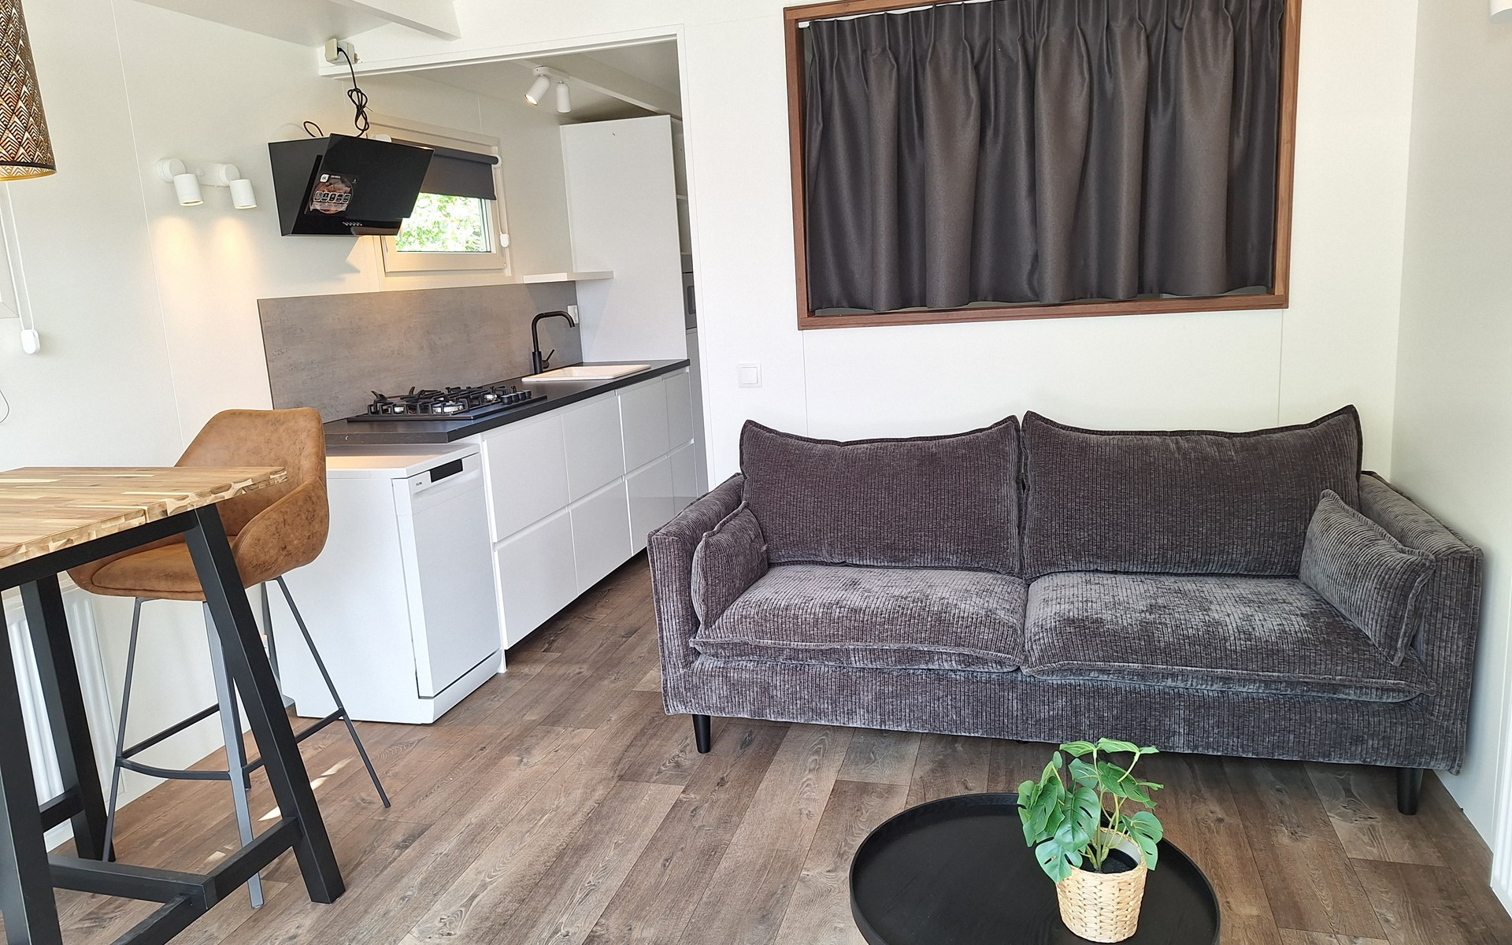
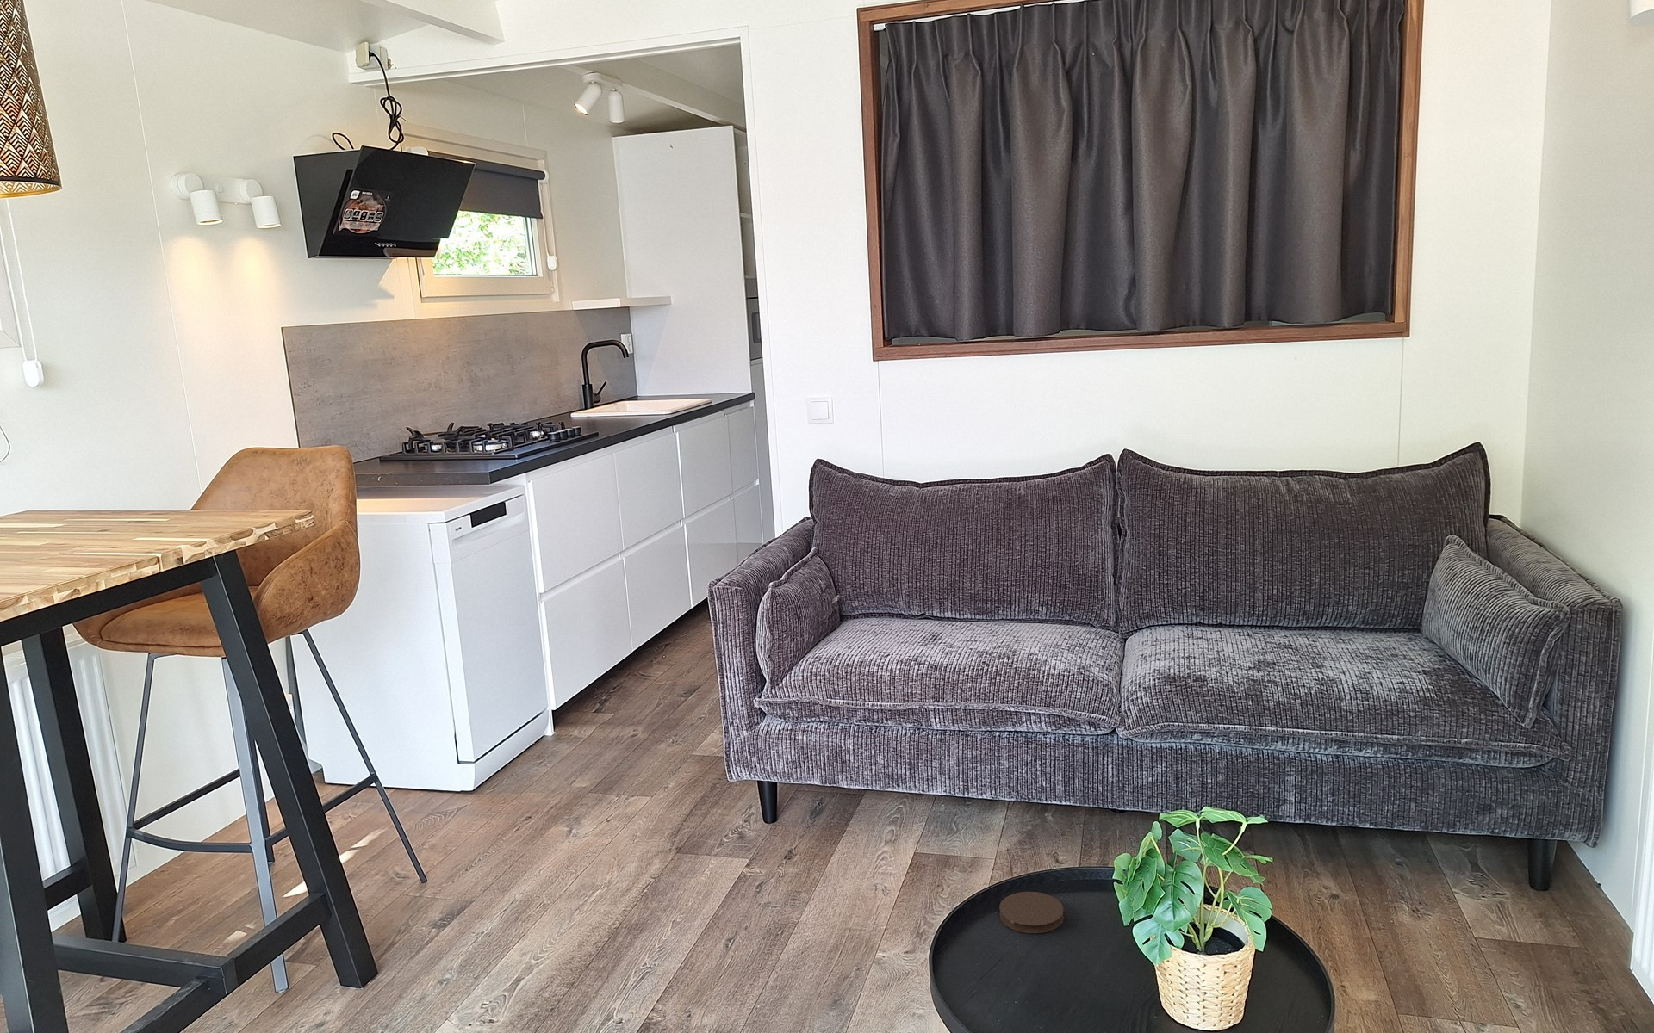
+ coaster [998,891,1065,934]
